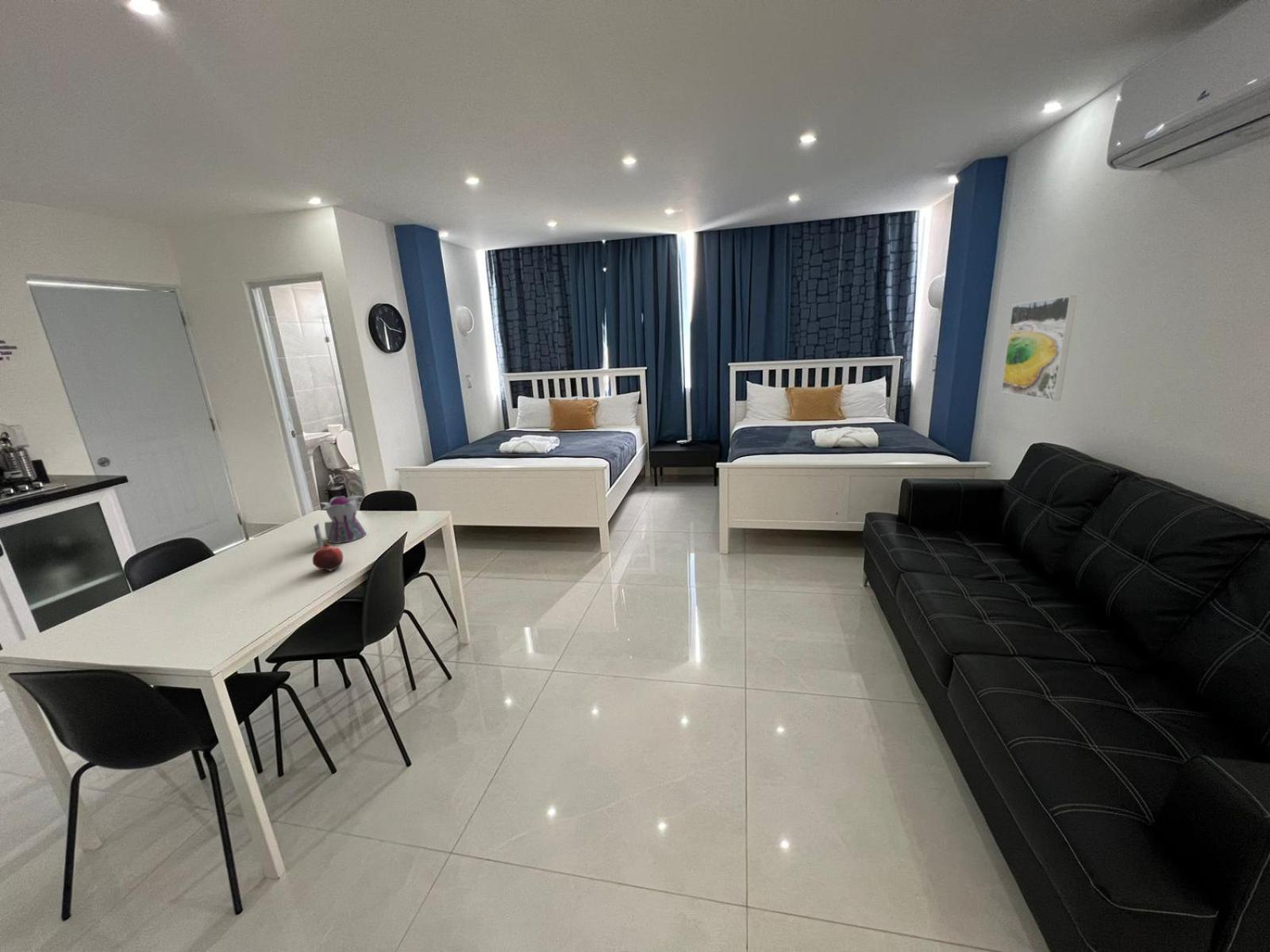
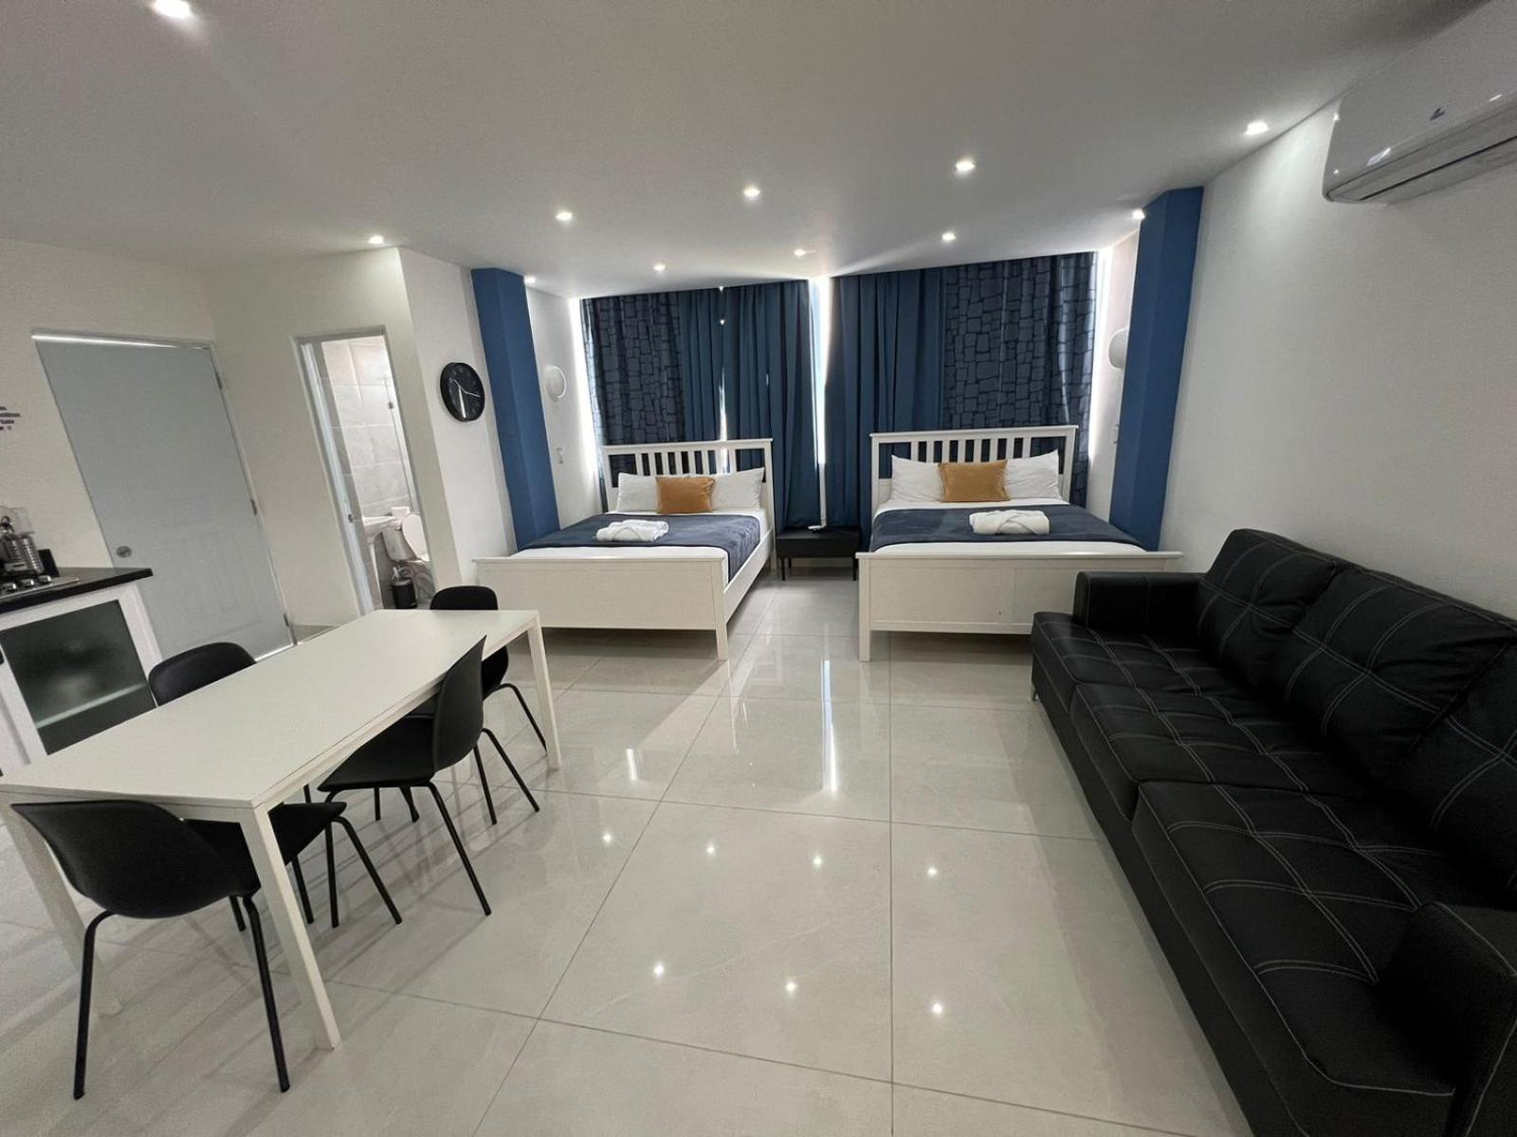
- fruit [312,541,344,572]
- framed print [1001,294,1078,401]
- teapot [313,494,368,549]
